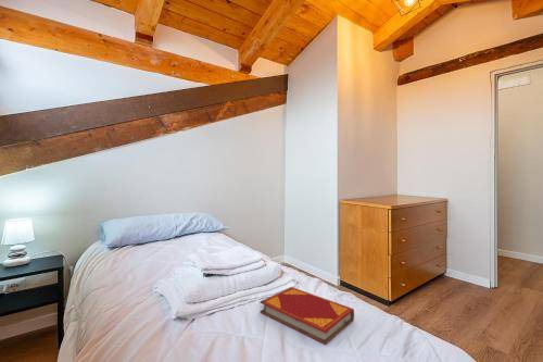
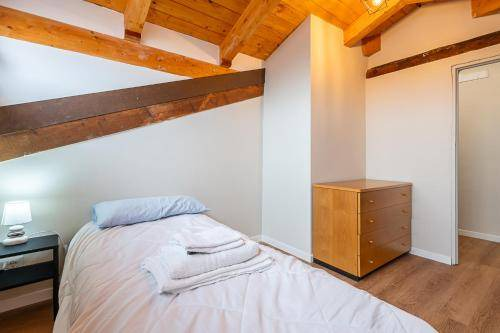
- hardback book [258,286,355,346]
